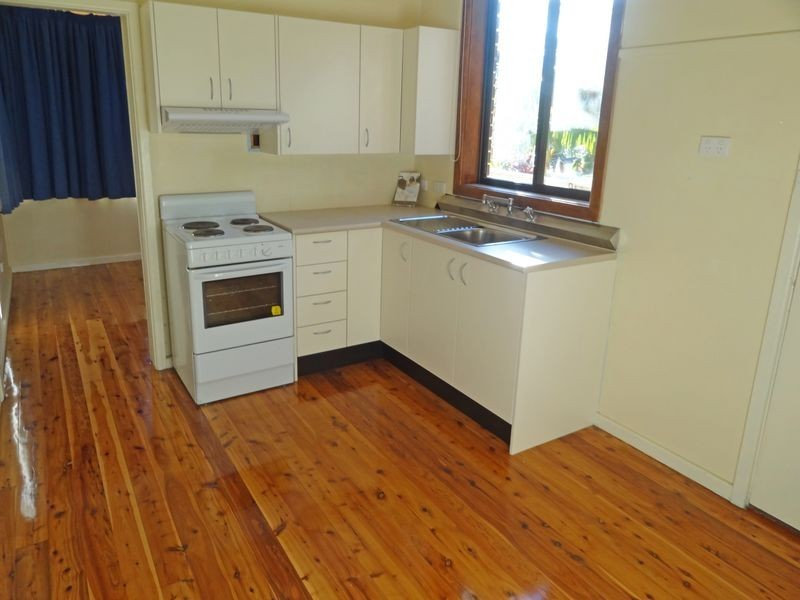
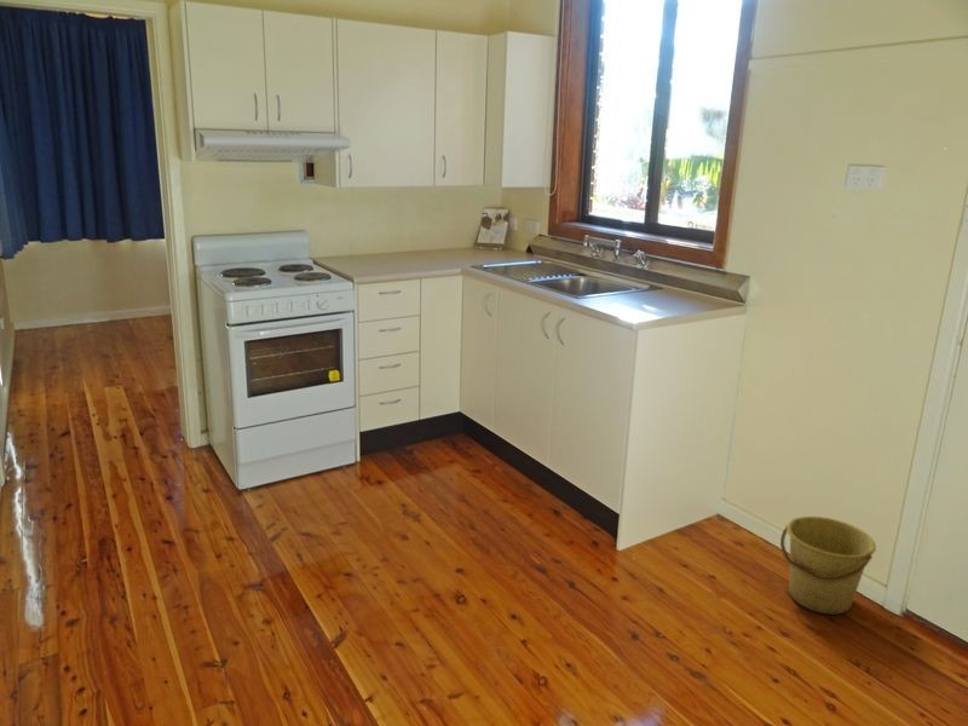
+ bucket [779,515,877,616]
